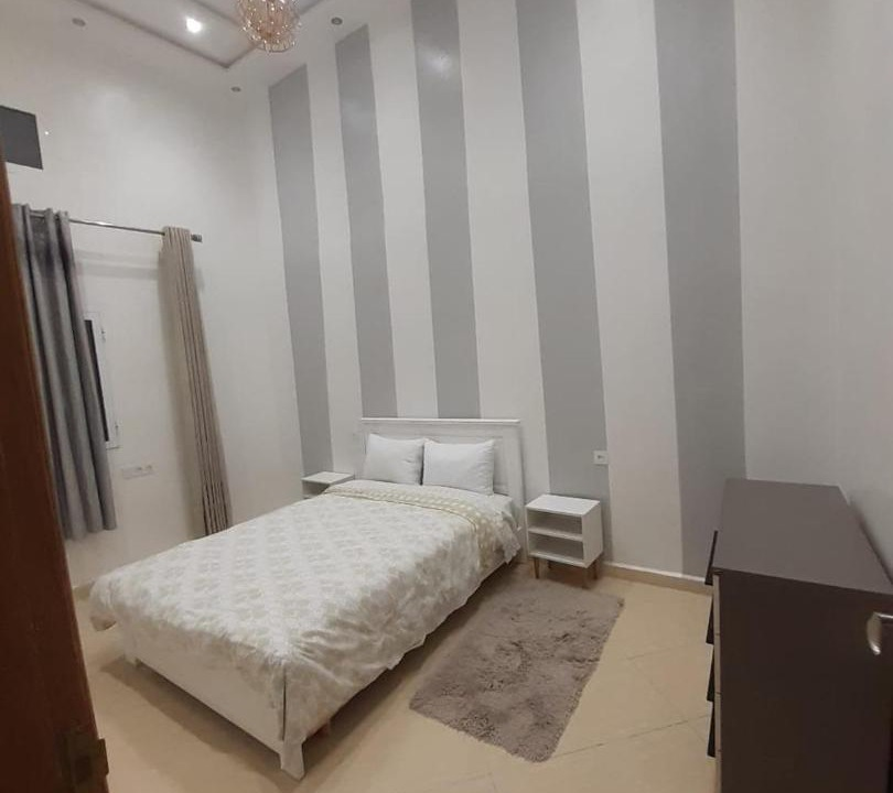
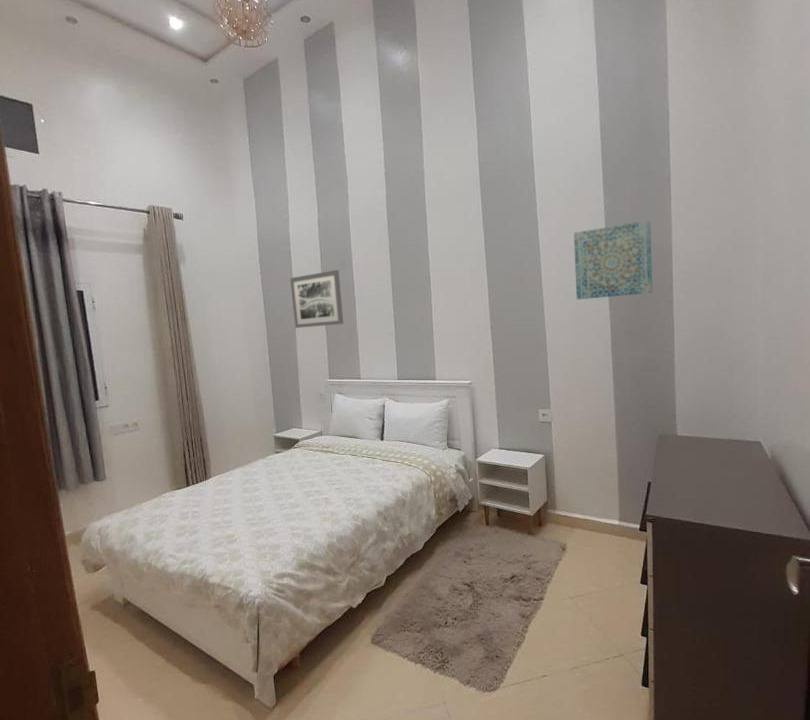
+ wall art [573,219,653,300]
+ wall art [289,269,344,329]
